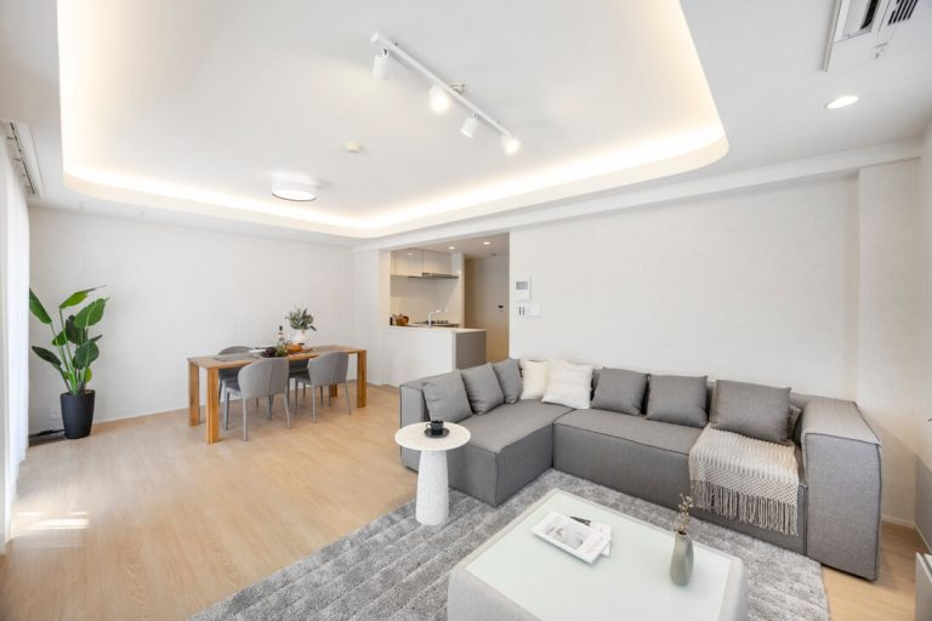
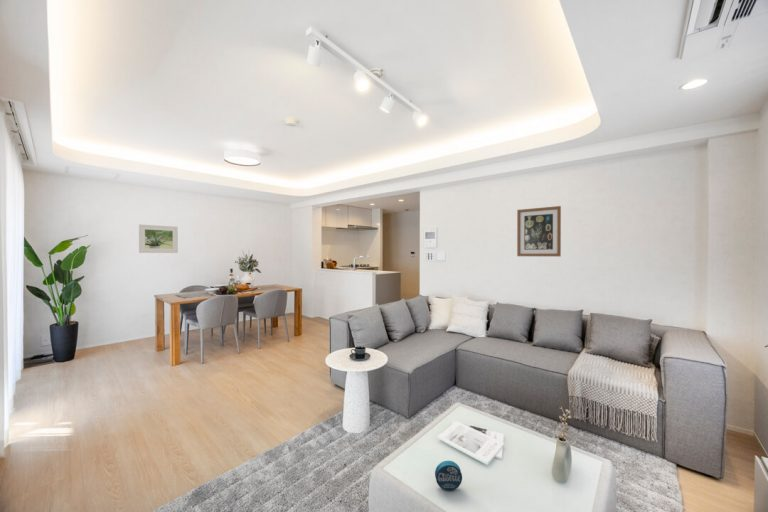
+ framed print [138,224,179,254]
+ wall art [516,205,562,257]
+ tin [434,460,463,492]
